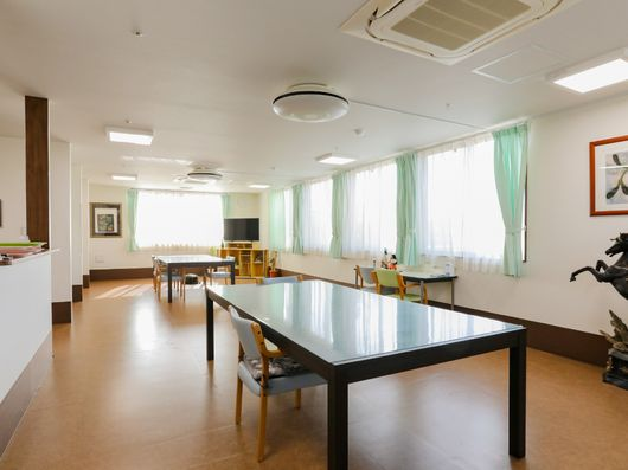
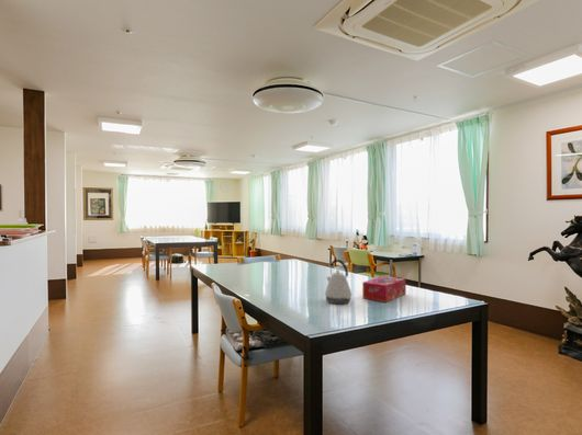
+ kettle [324,259,352,305]
+ tissue box [361,275,407,304]
